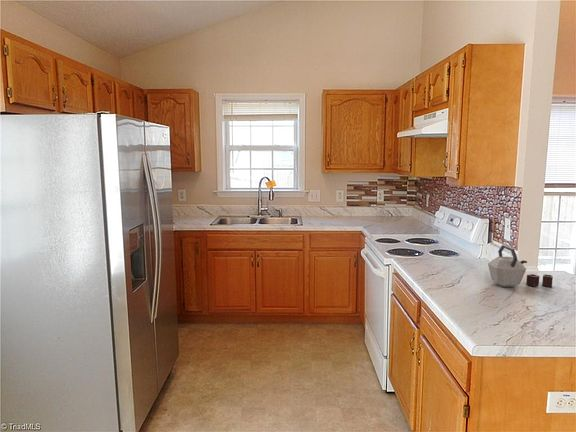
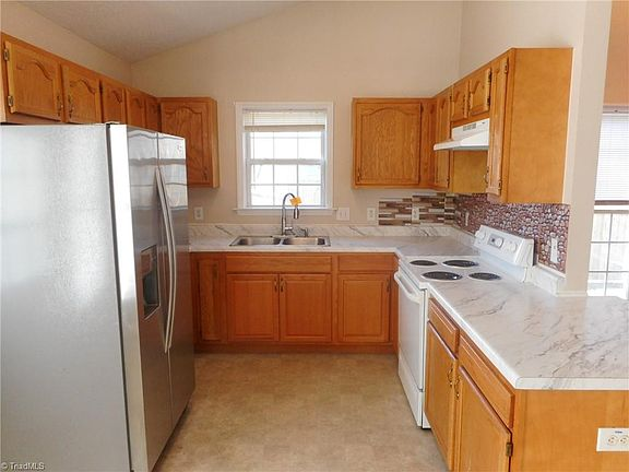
- kettle [487,244,554,288]
